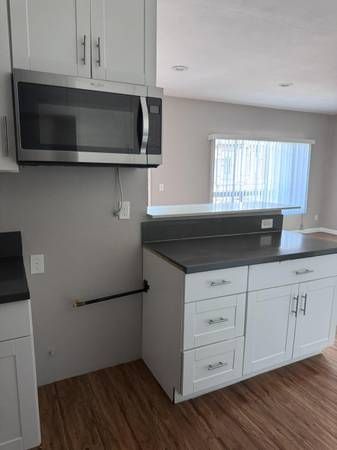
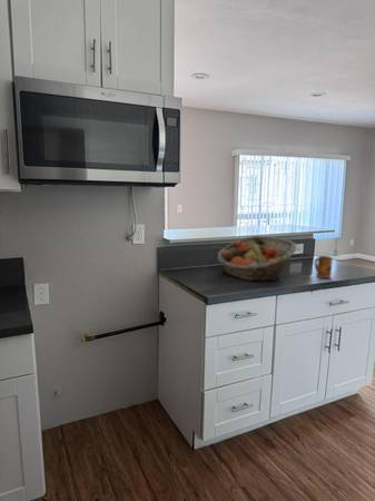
+ fruit basket [217,235,297,282]
+ mug [314,255,334,279]
